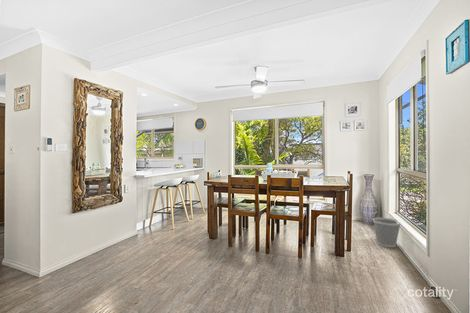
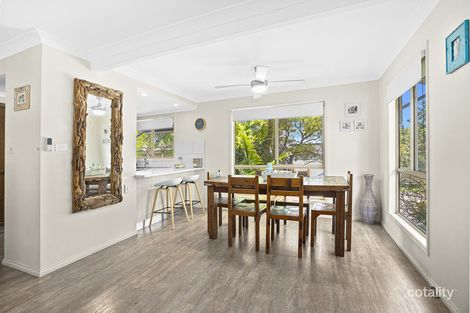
- wastebasket [372,217,401,248]
